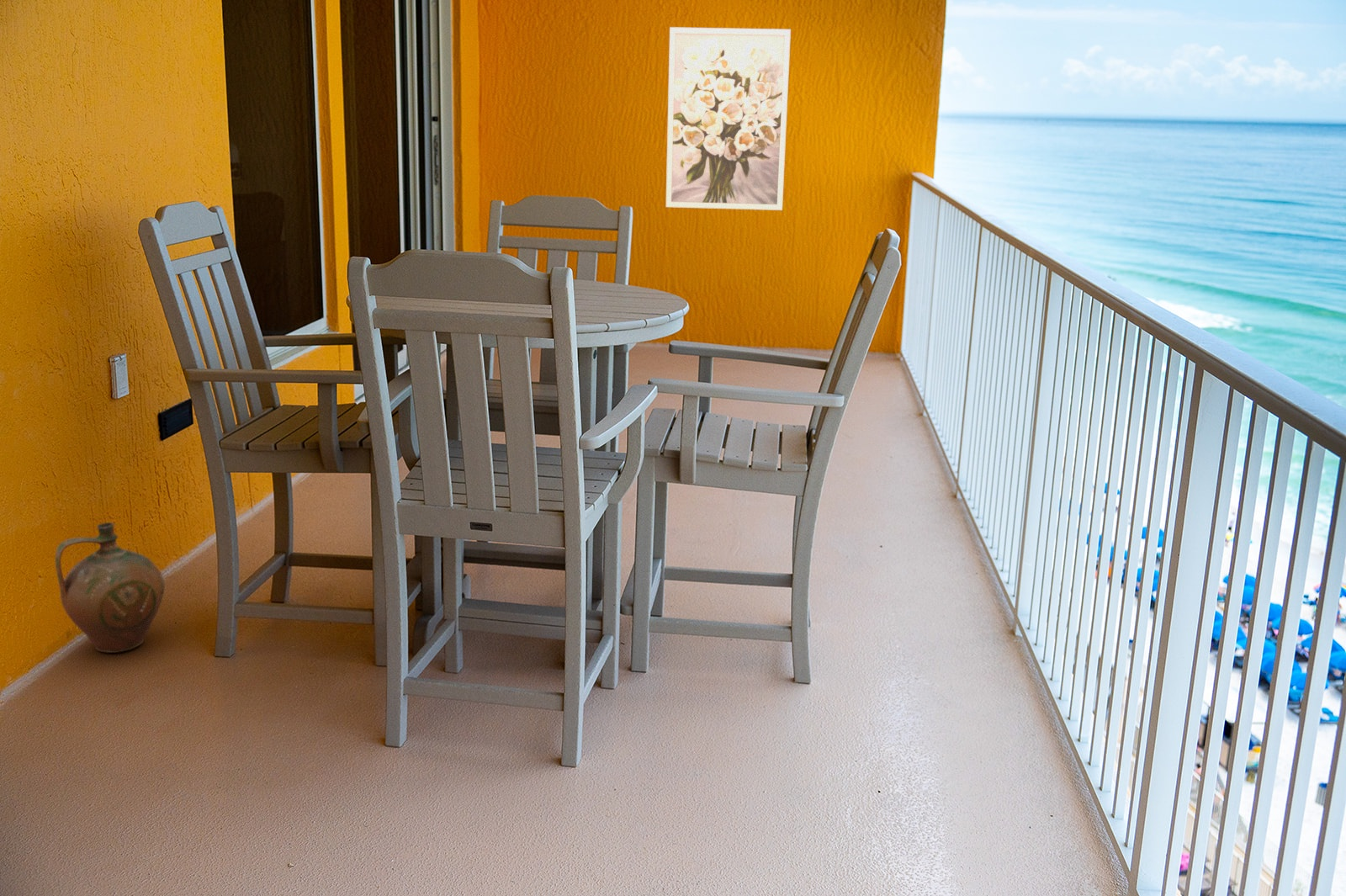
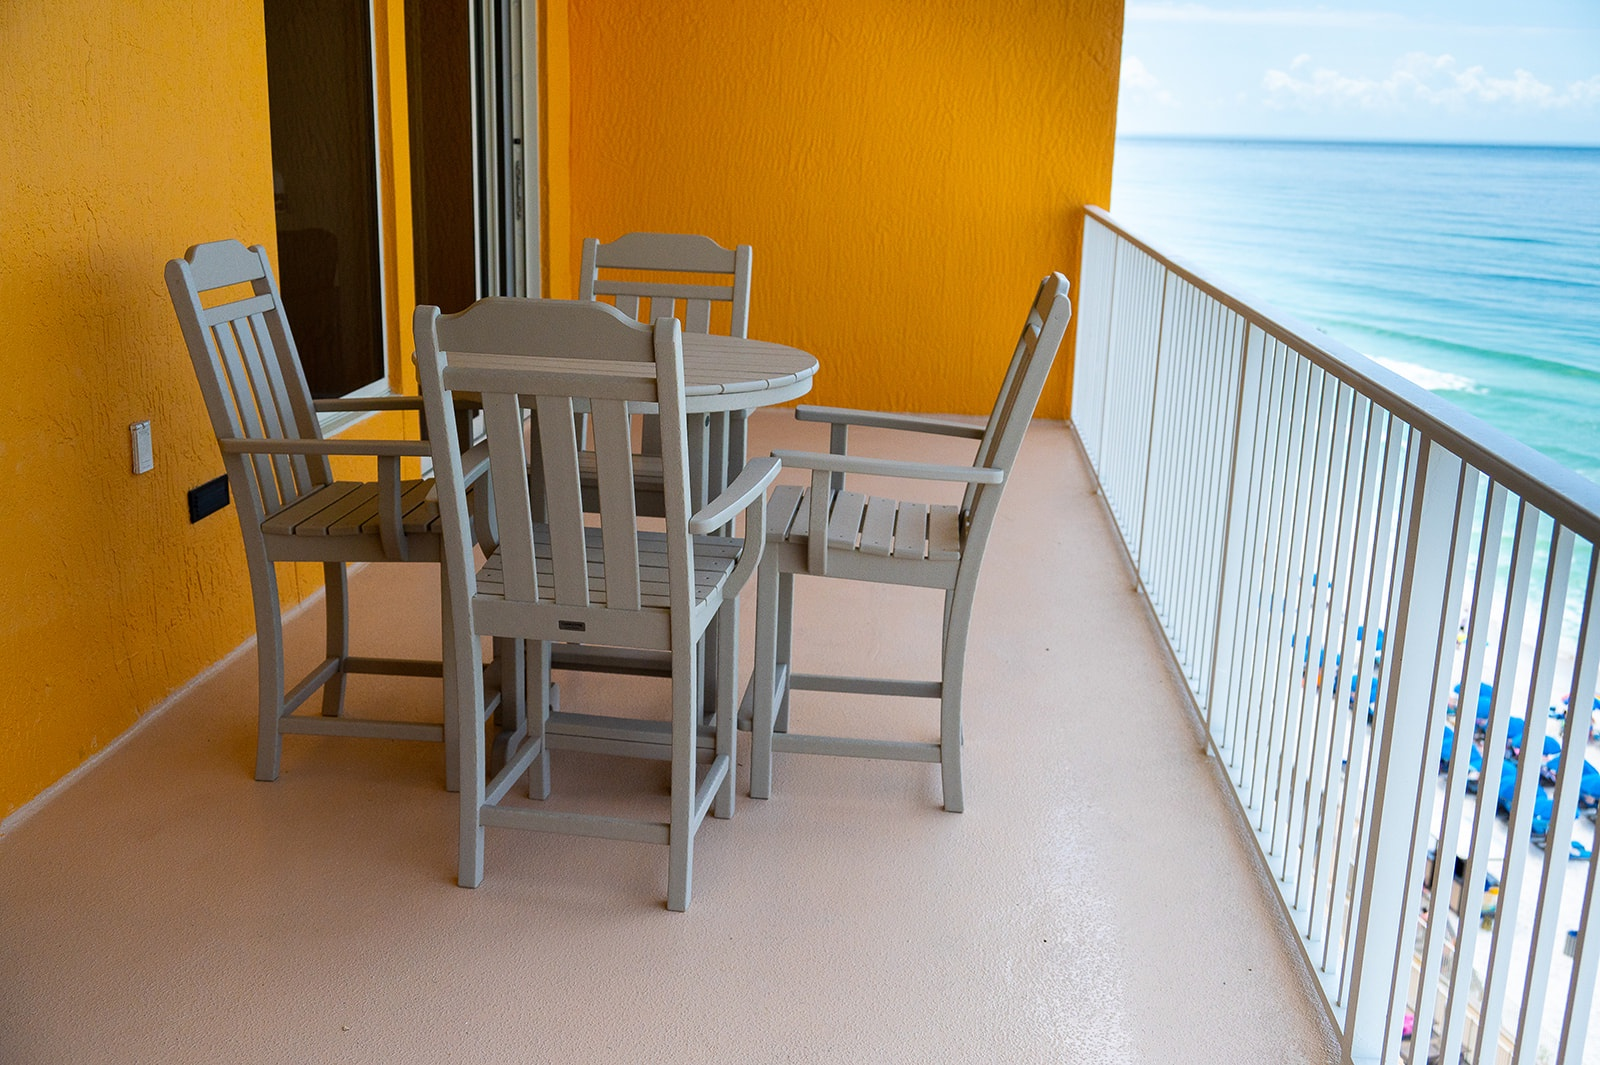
- wall art [665,26,792,211]
- ceramic jug [55,522,166,654]
